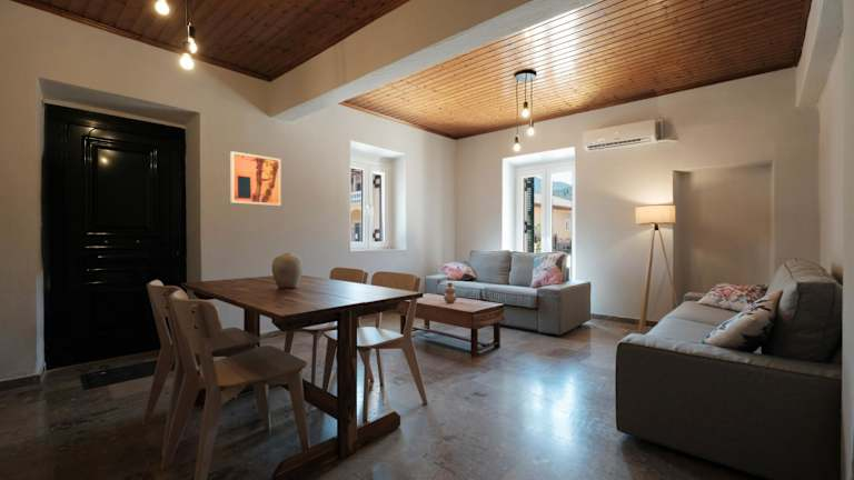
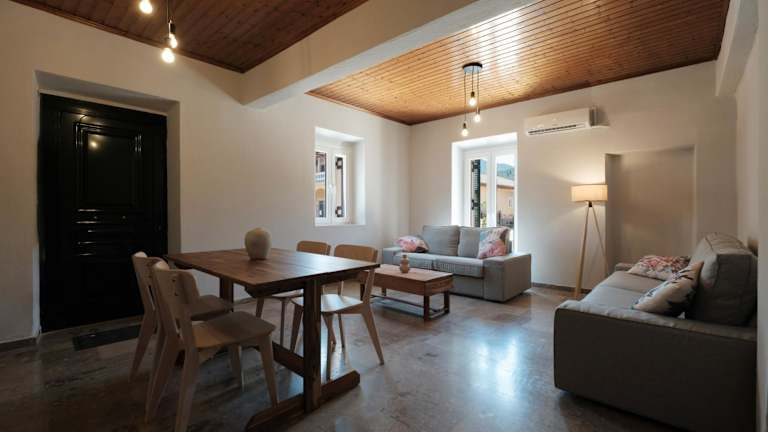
- wall art [229,150,282,207]
